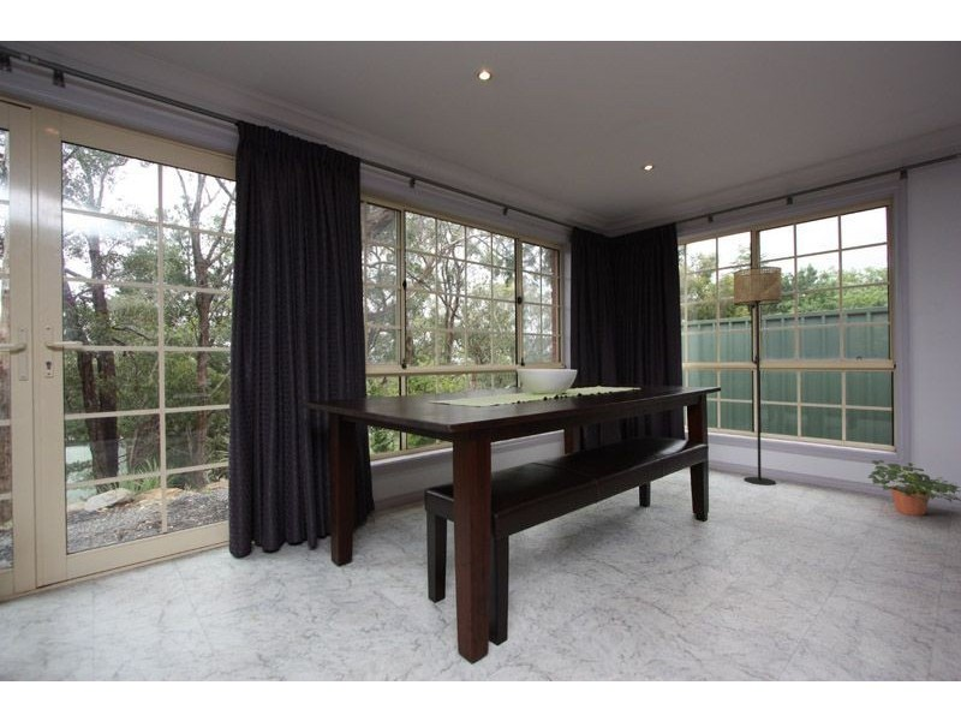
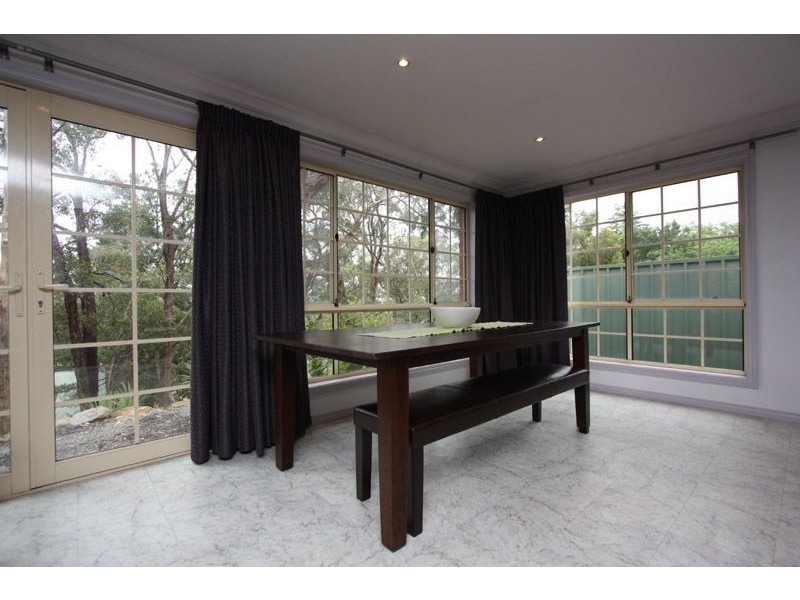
- floor lamp [733,266,783,487]
- potted plant [866,459,961,517]
